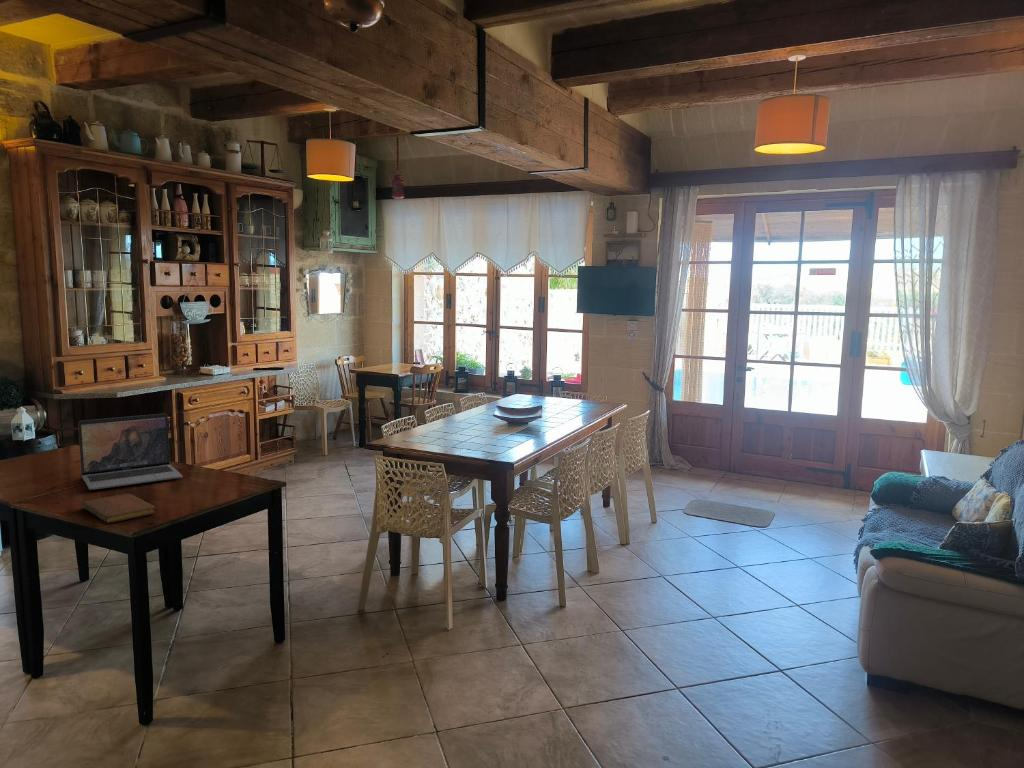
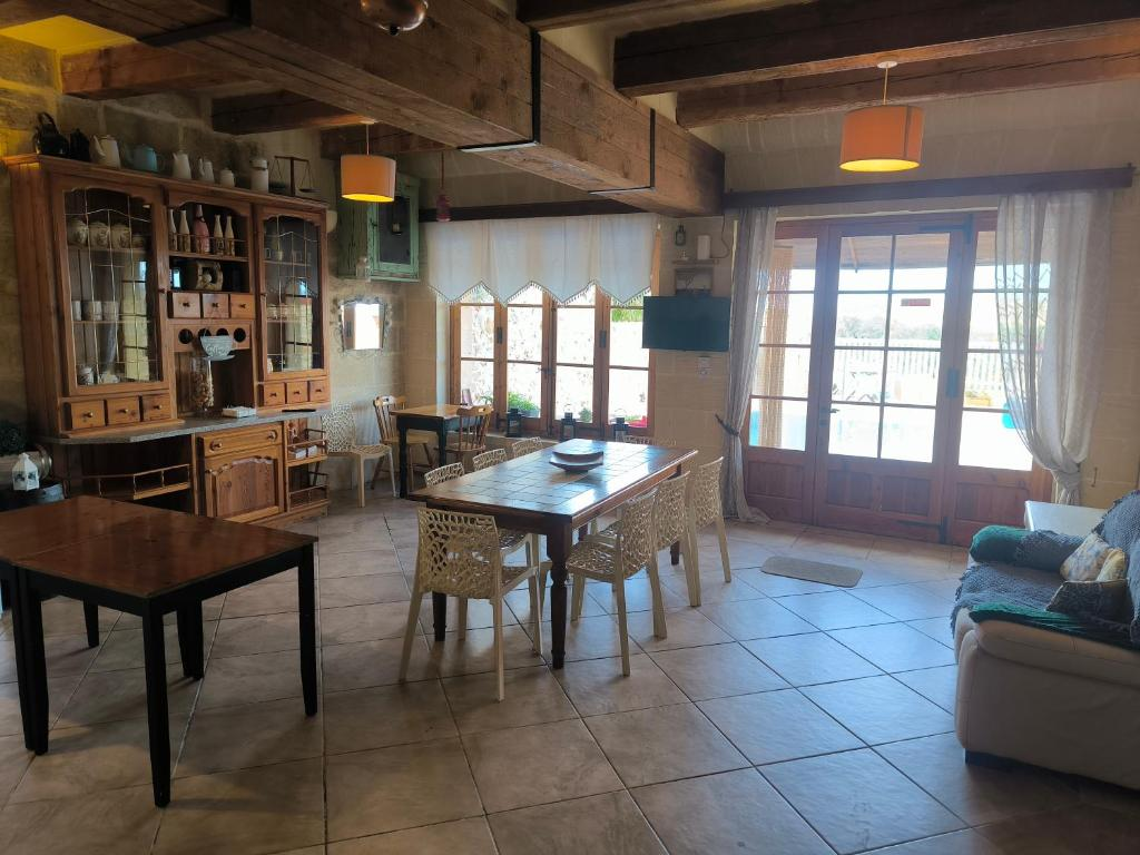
- laptop [77,413,183,491]
- notebook [81,493,156,524]
